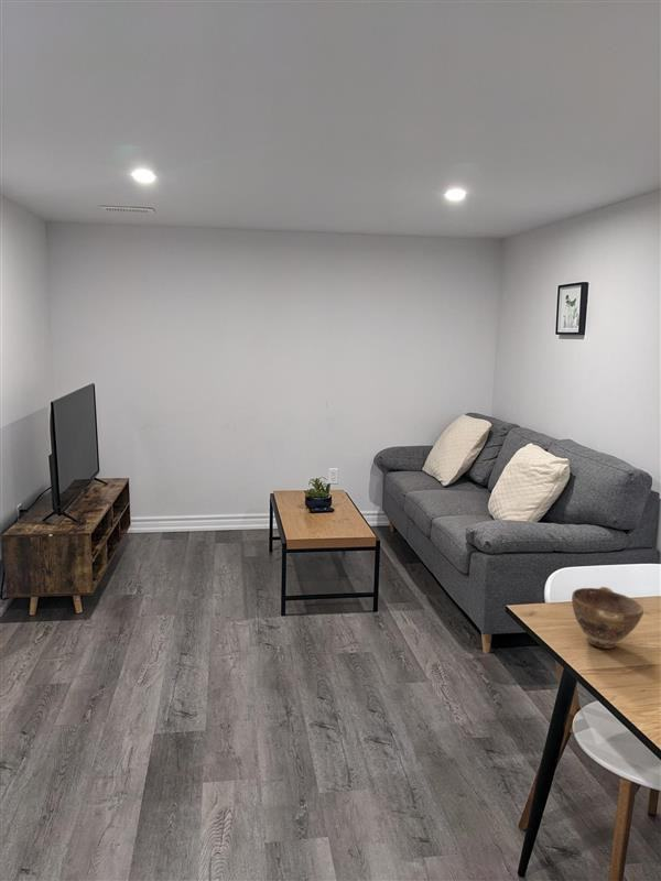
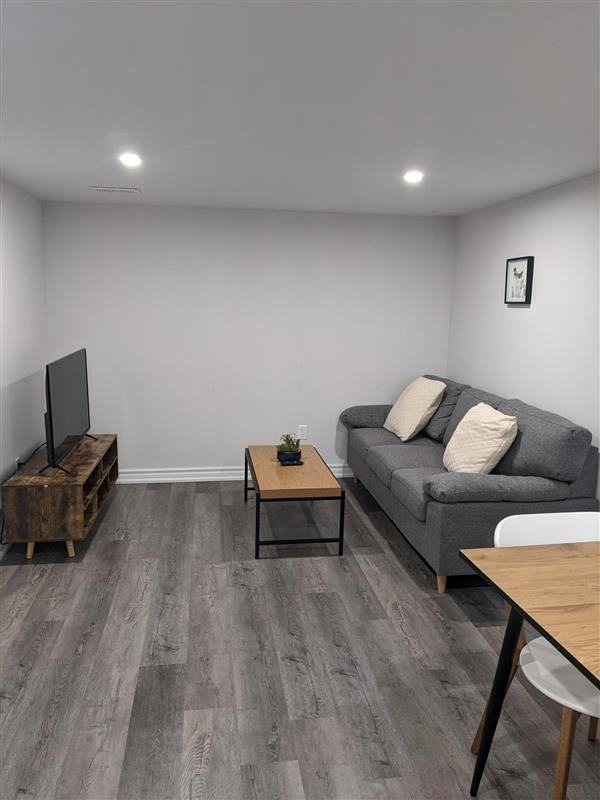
- bowl [571,586,644,650]
